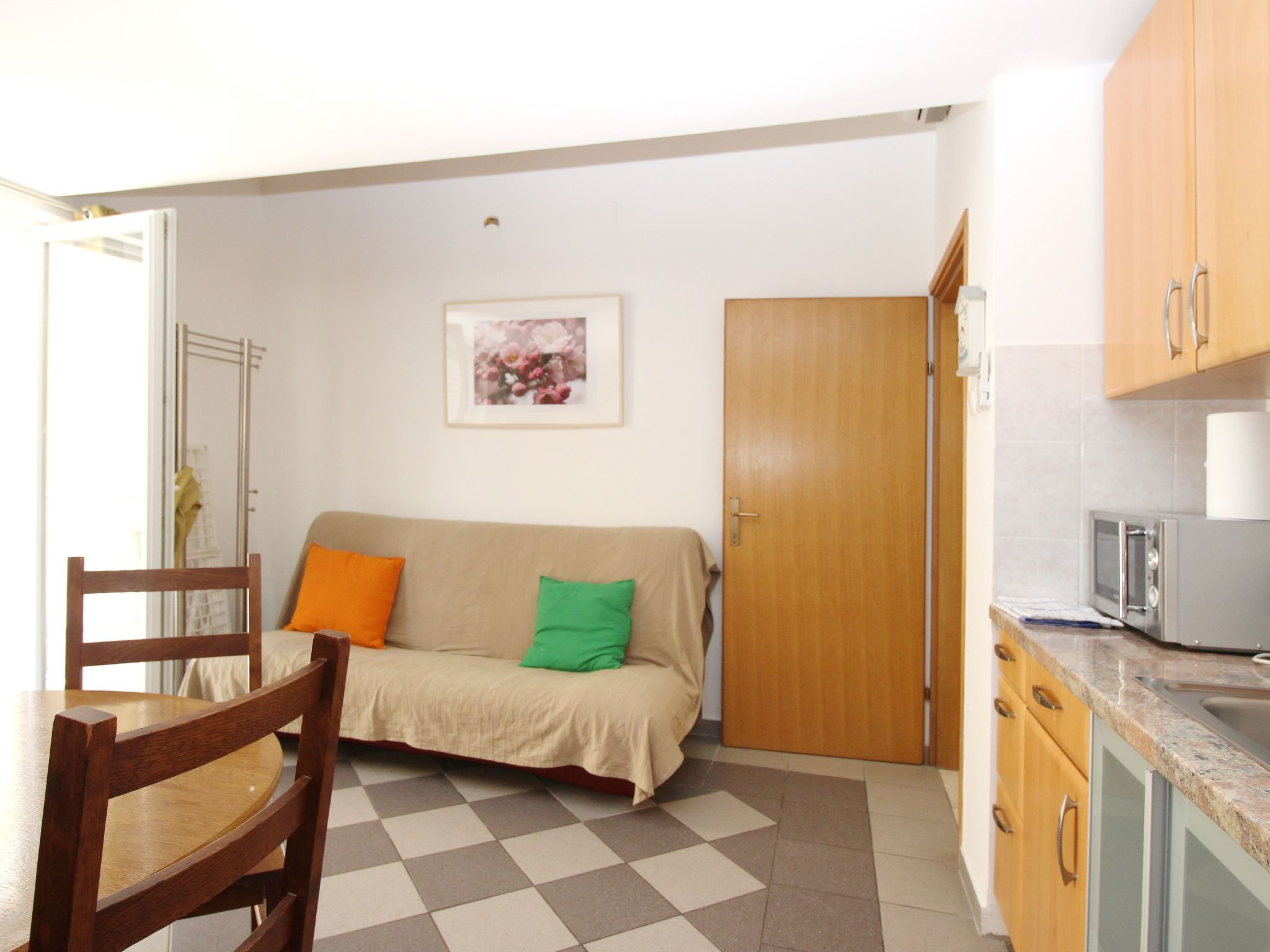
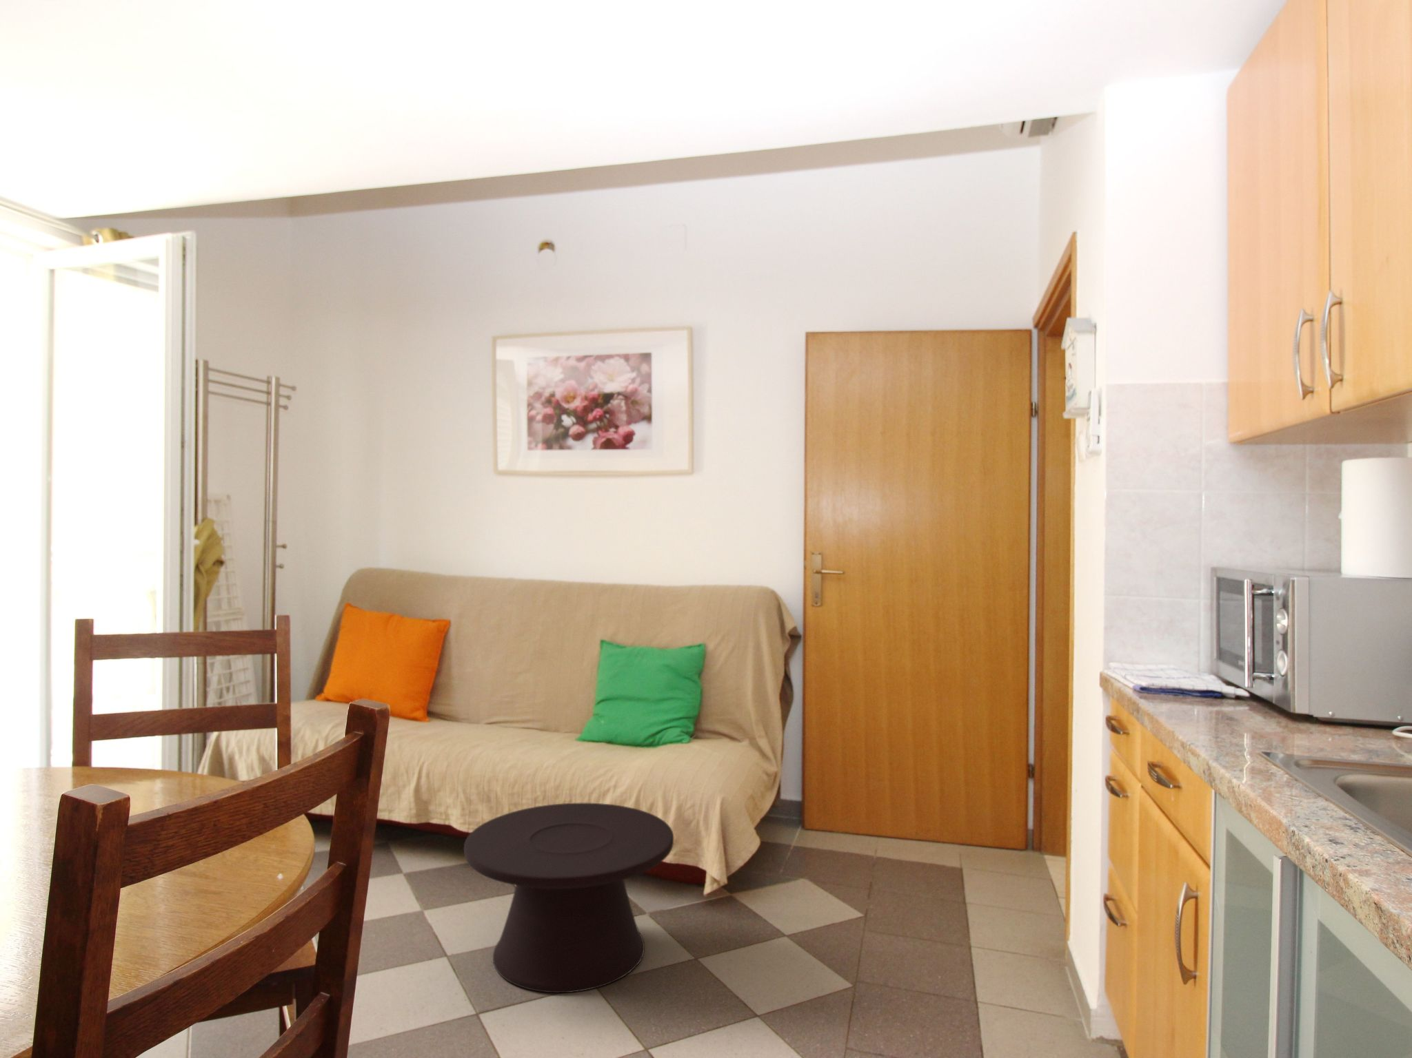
+ side table [464,802,674,994]
